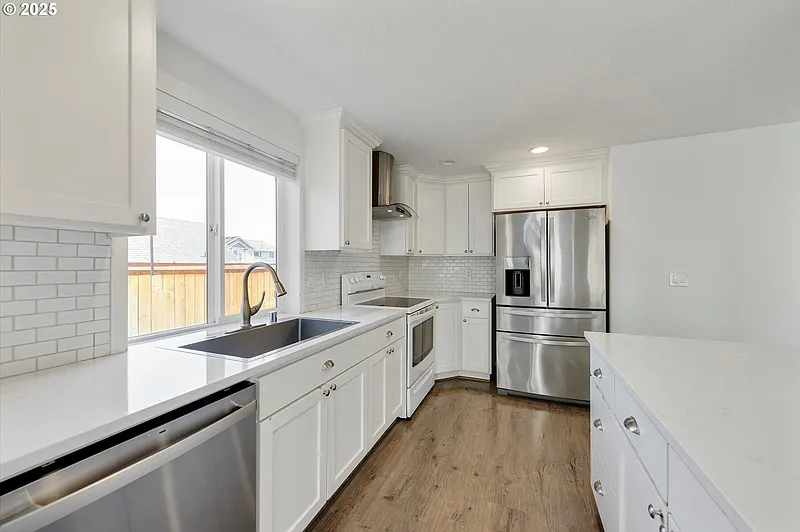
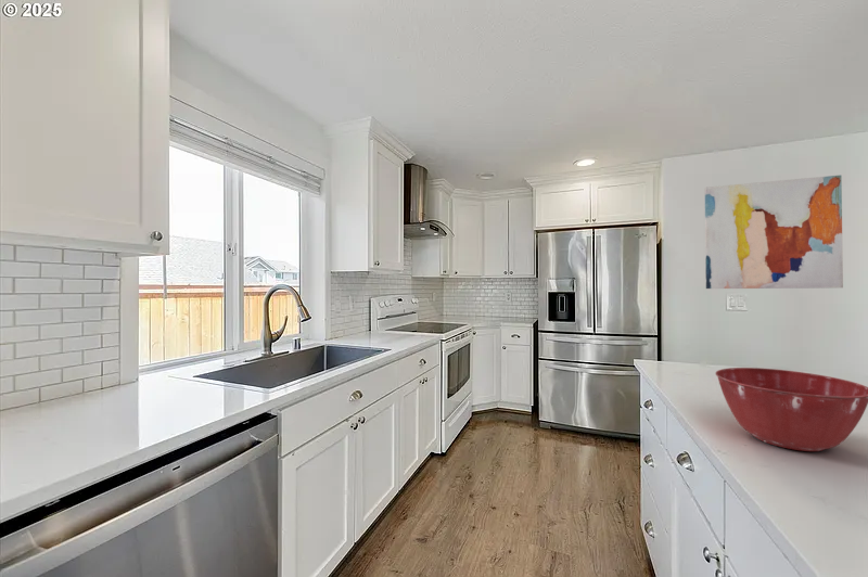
+ mixing bowl [714,367,868,452]
+ wall art [704,175,844,290]
